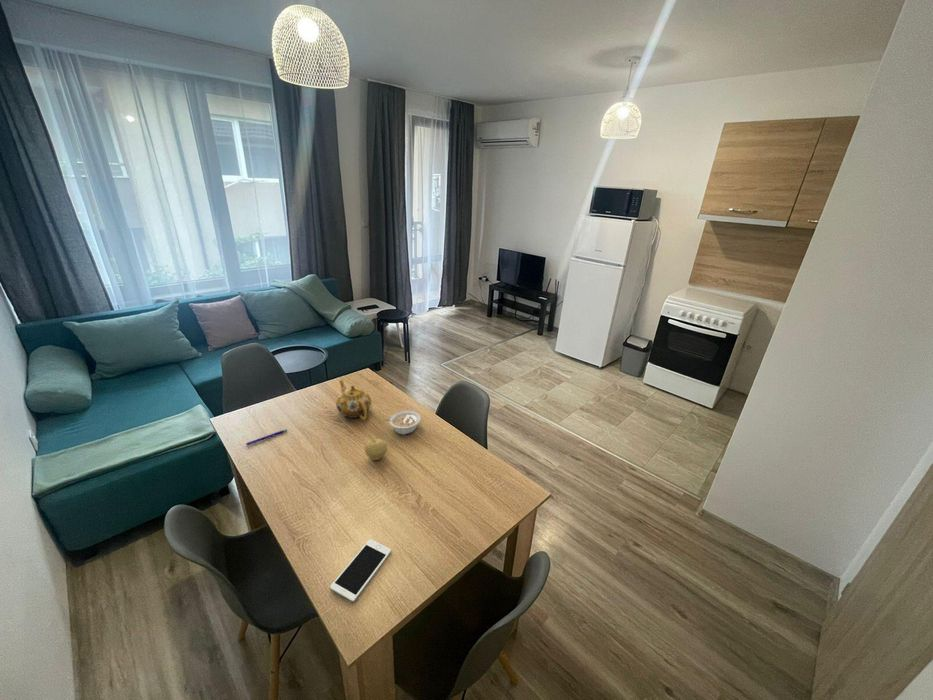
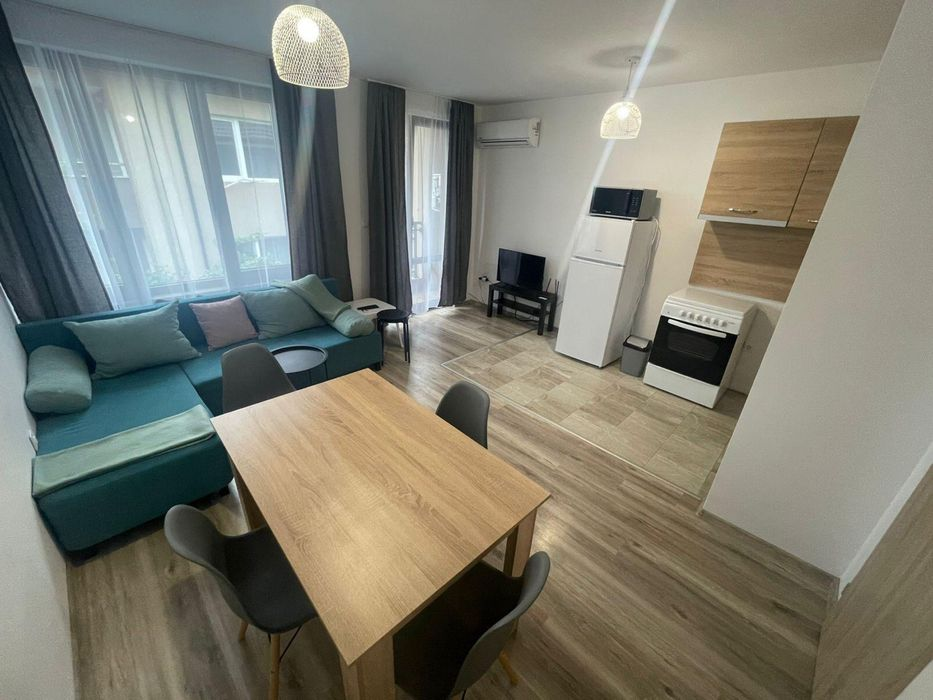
- fruit [363,435,388,461]
- legume [382,410,422,436]
- teapot [335,379,372,421]
- cell phone [329,538,392,603]
- pen [245,428,288,446]
